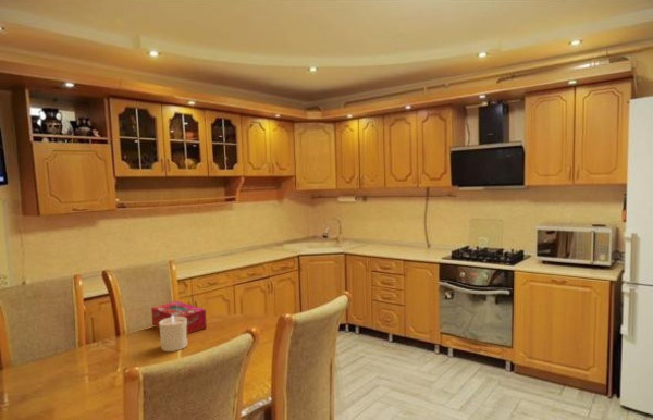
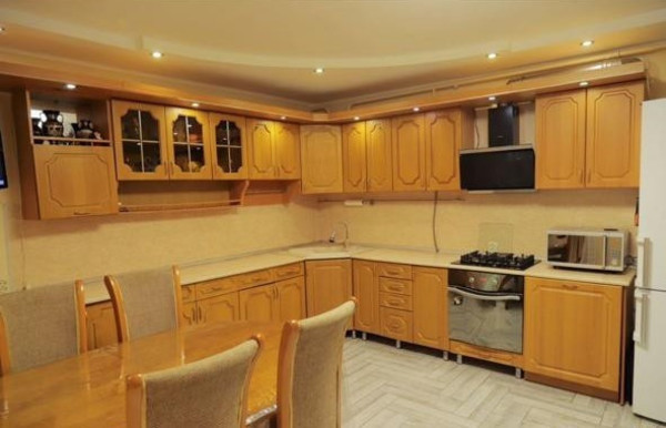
- tissue box [150,300,208,335]
- candle [159,316,188,353]
